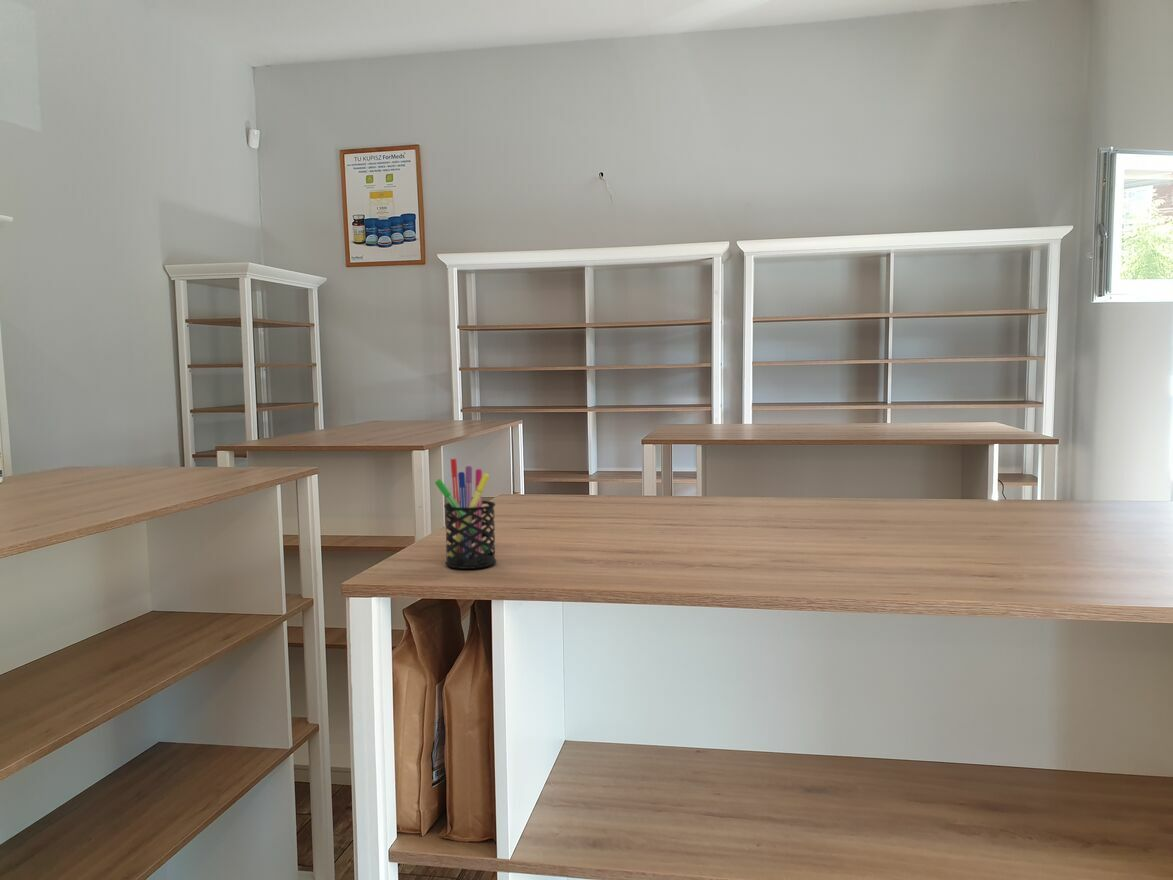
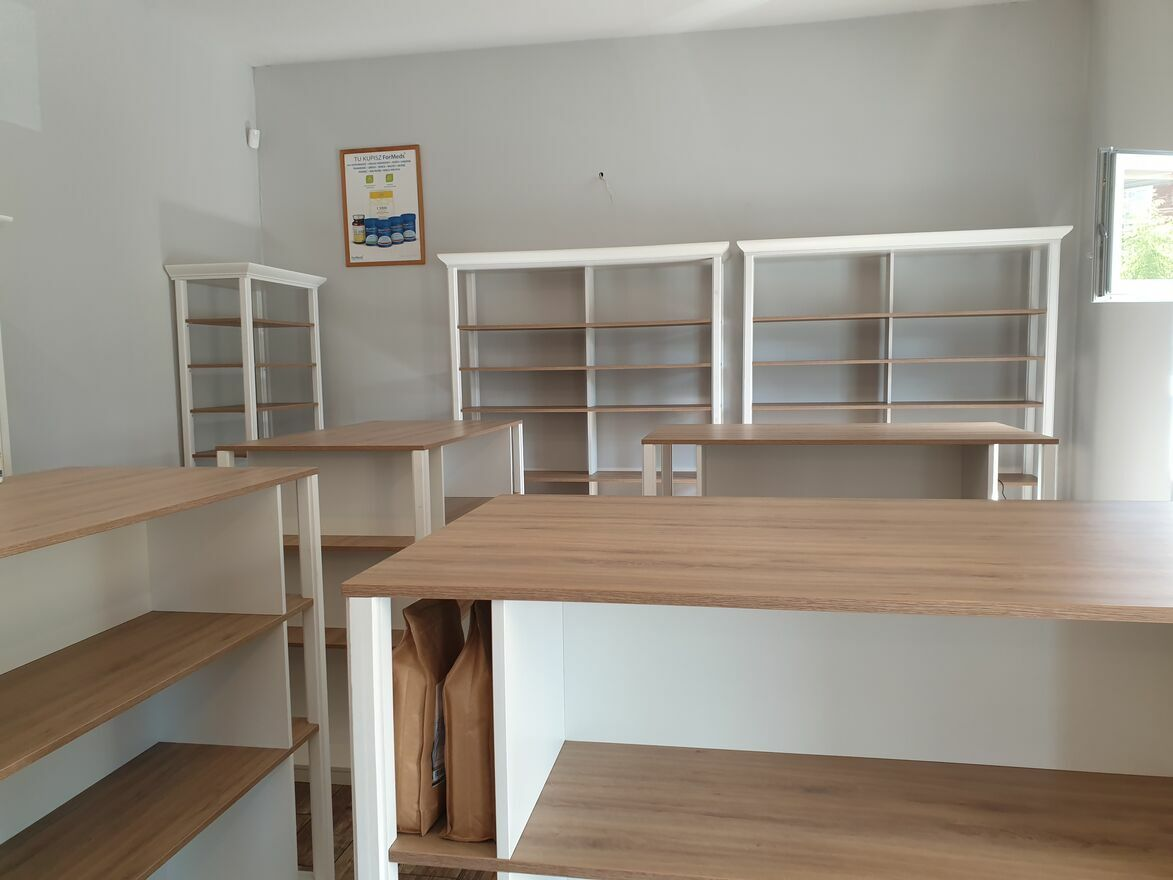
- pen holder [434,458,497,570]
